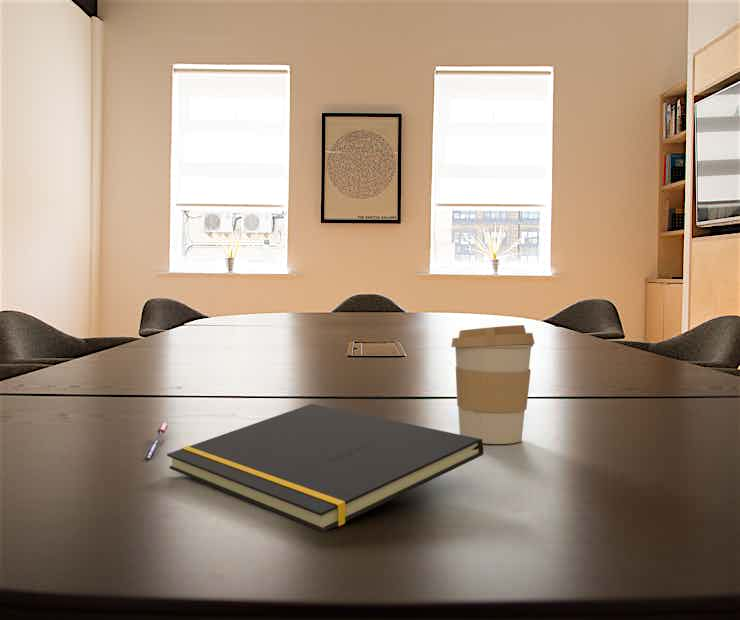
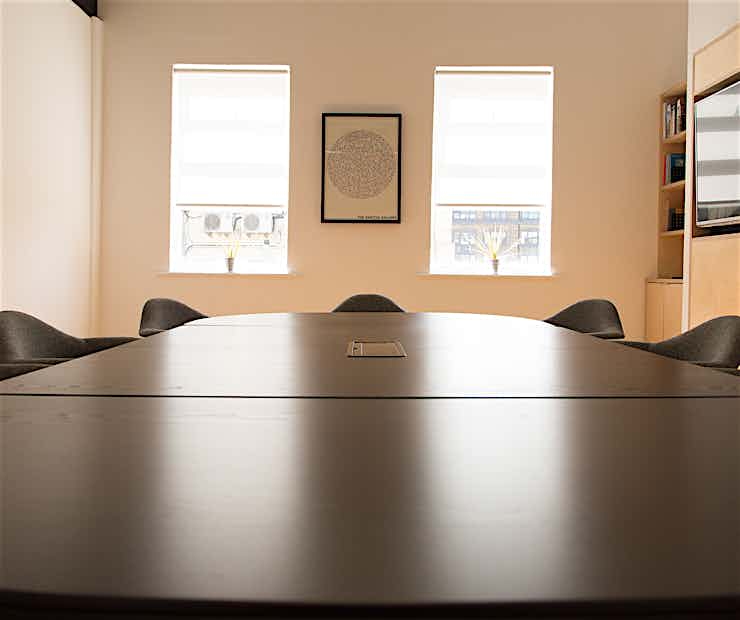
- notepad [166,403,484,533]
- coffee cup [450,324,536,445]
- pen [142,422,169,460]
